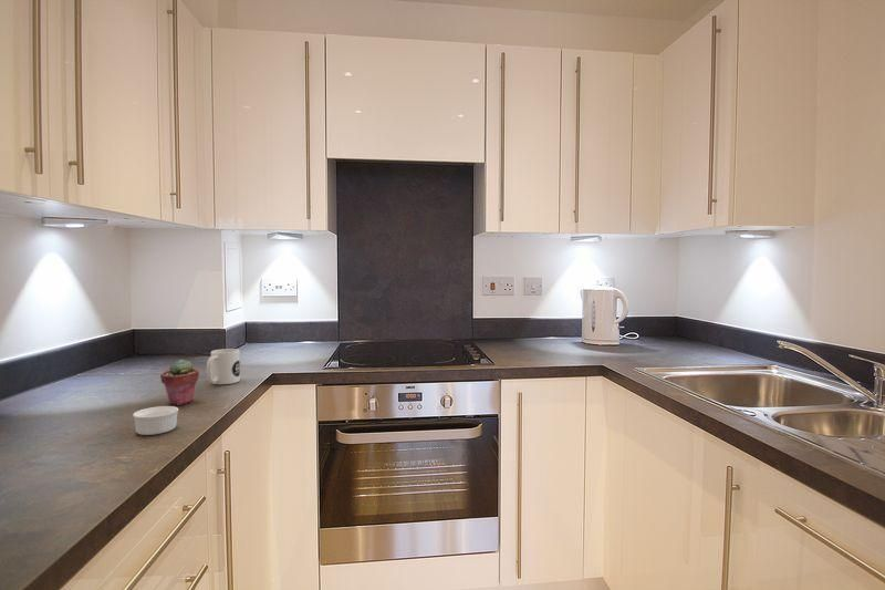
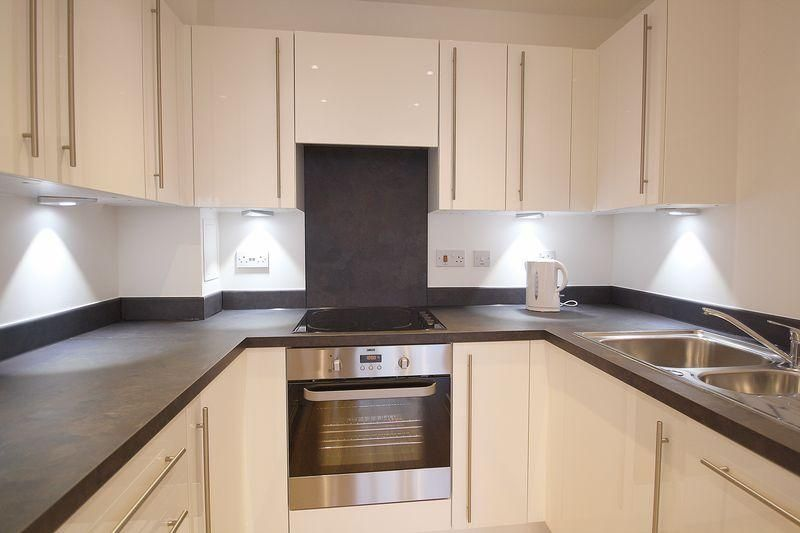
- ramekin [132,405,179,436]
- potted succulent [159,358,200,406]
- mug [206,348,241,385]
